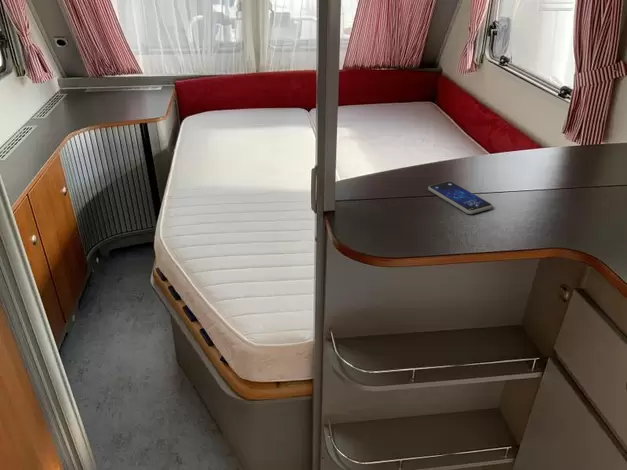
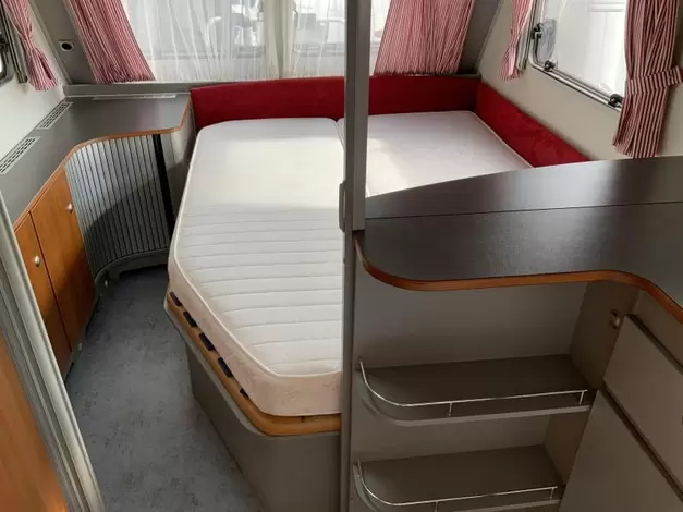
- smartphone [427,180,493,215]
